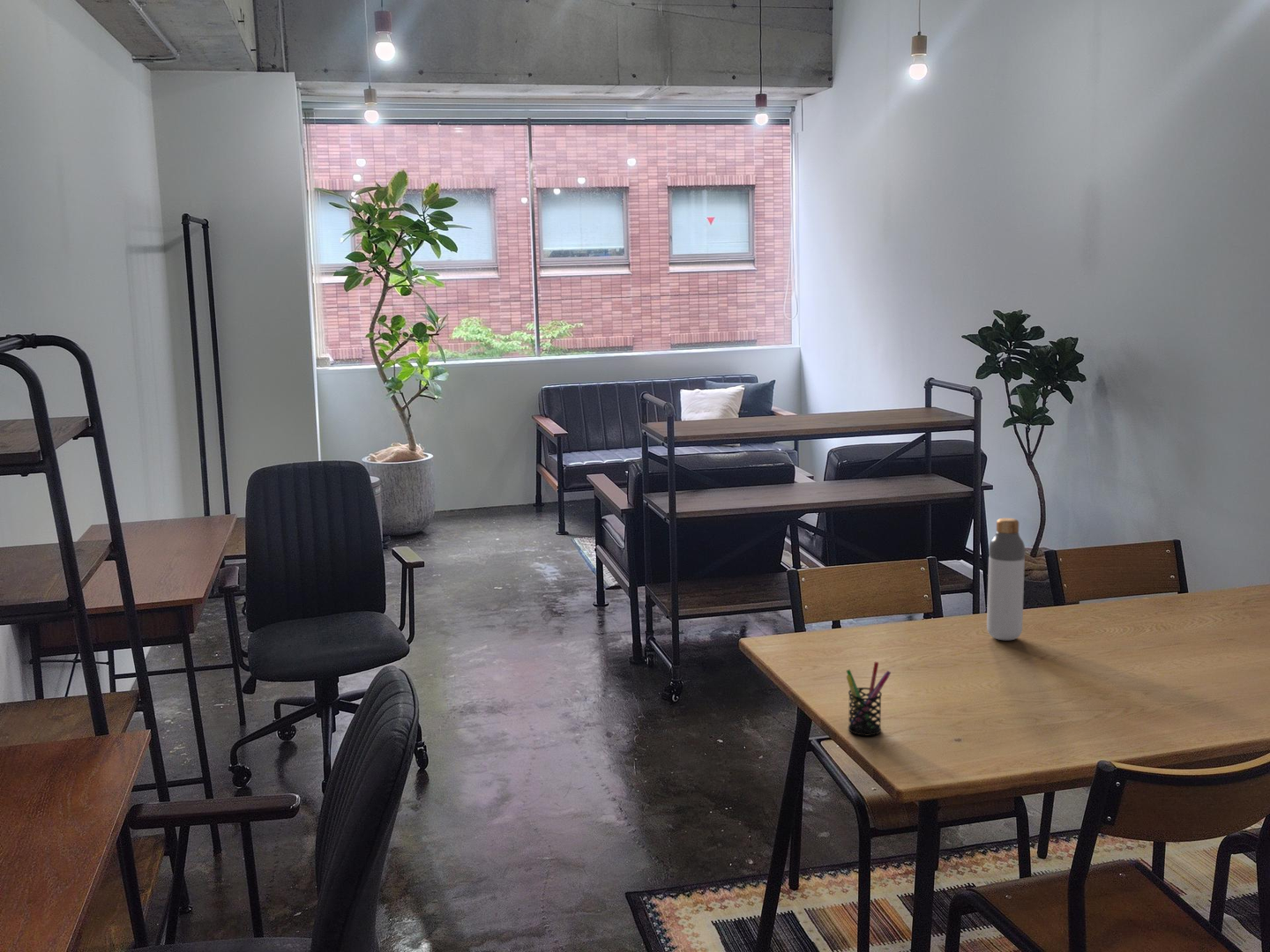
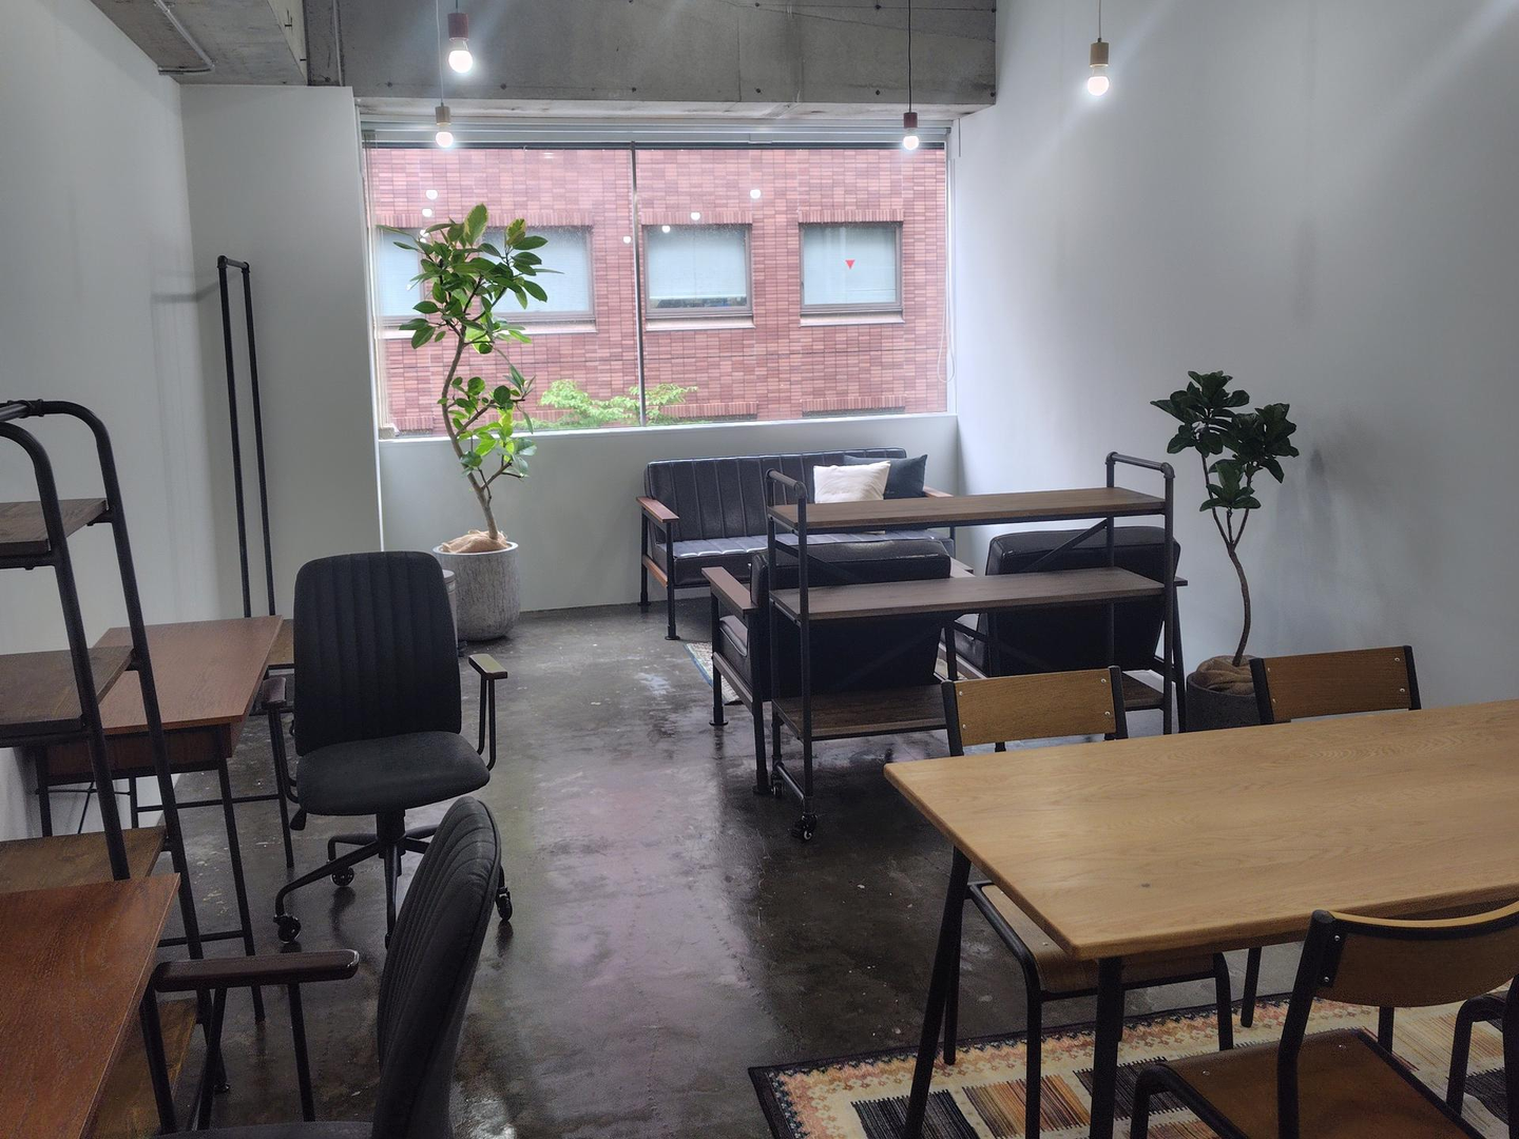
- bottle [986,517,1026,641]
- pen holder [846,661,892,737]
